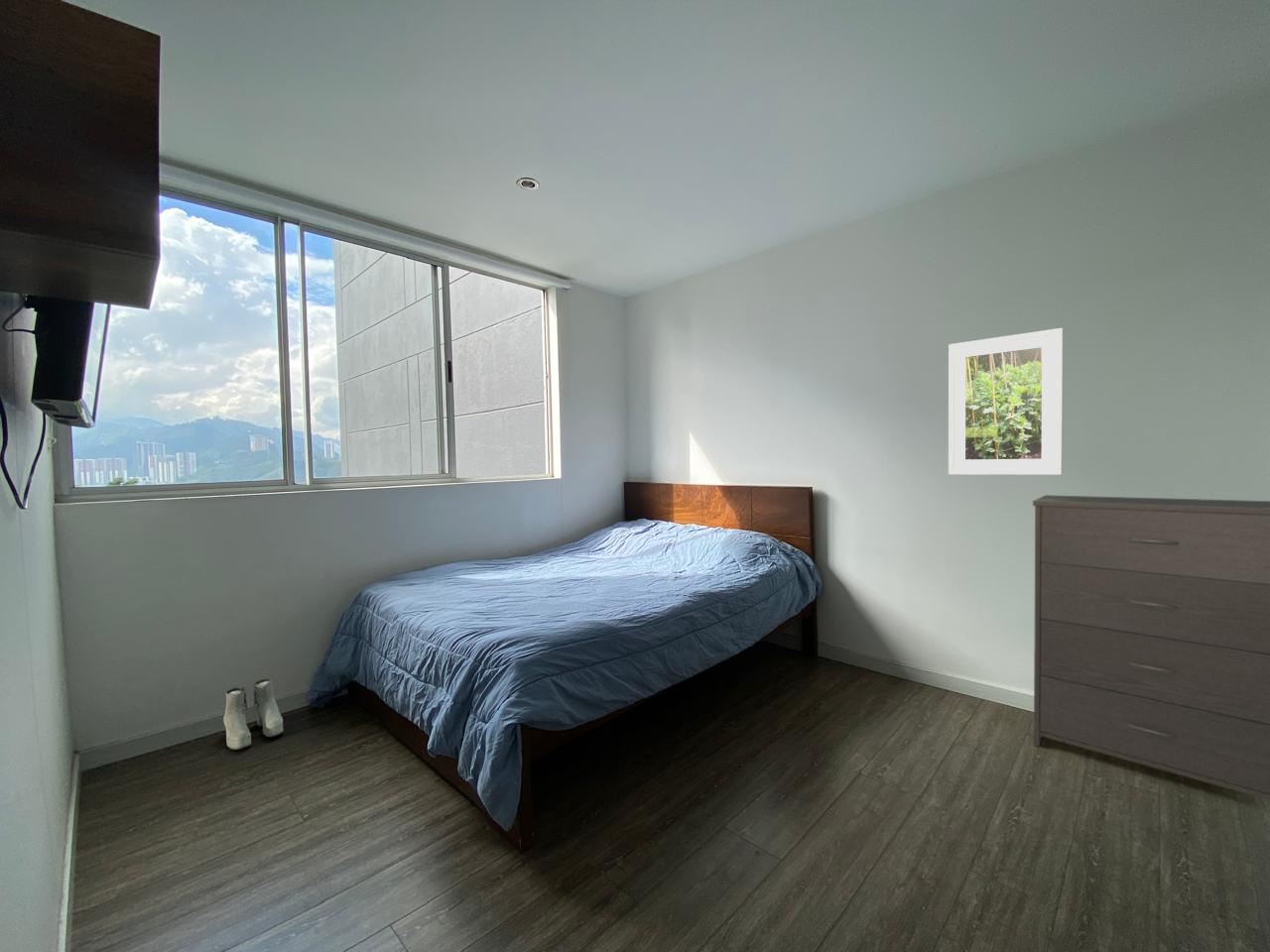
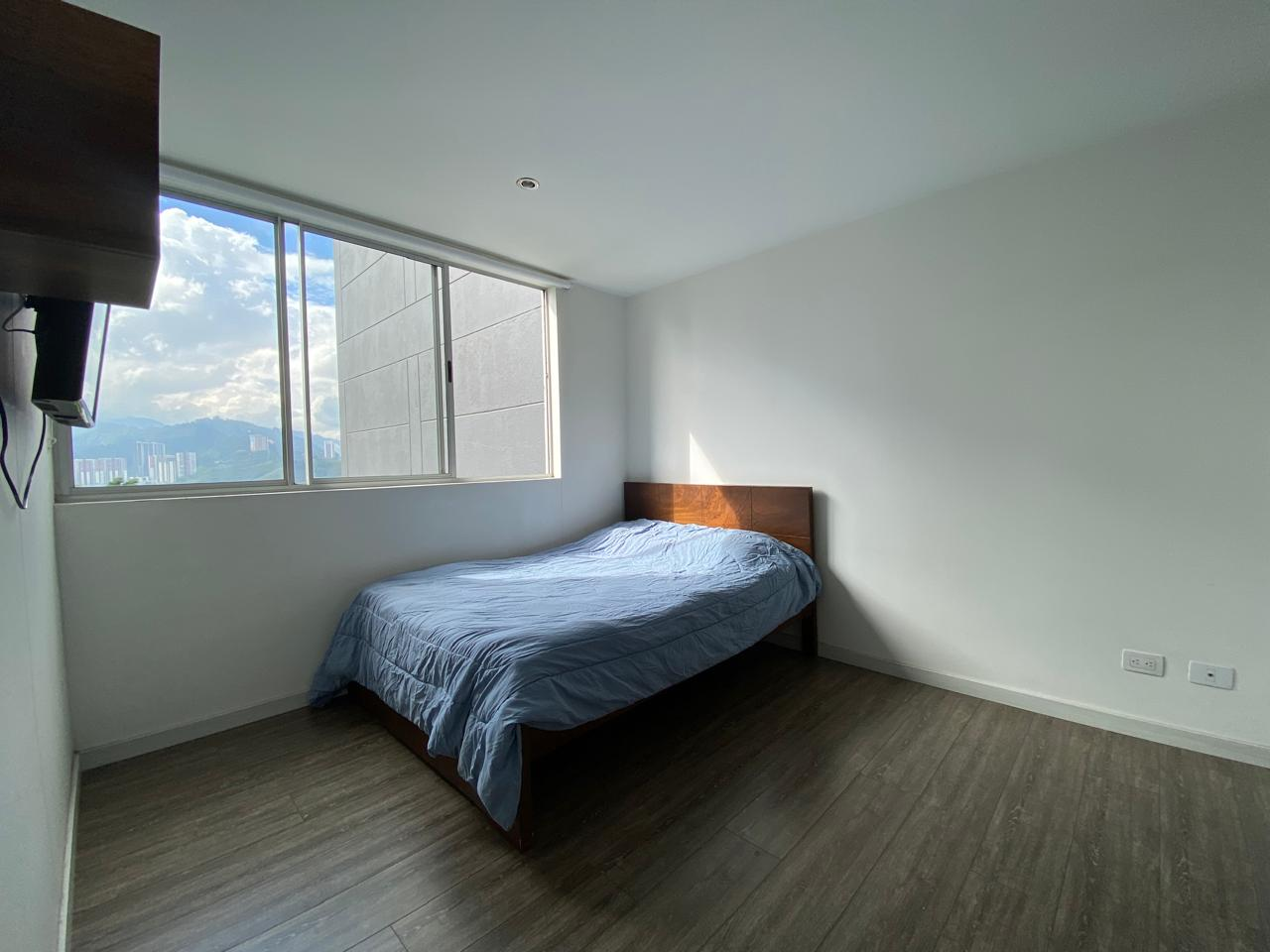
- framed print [948,327,1064,476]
- dresser [1032,494,1270,801]
- boots [222,677,285,751]
